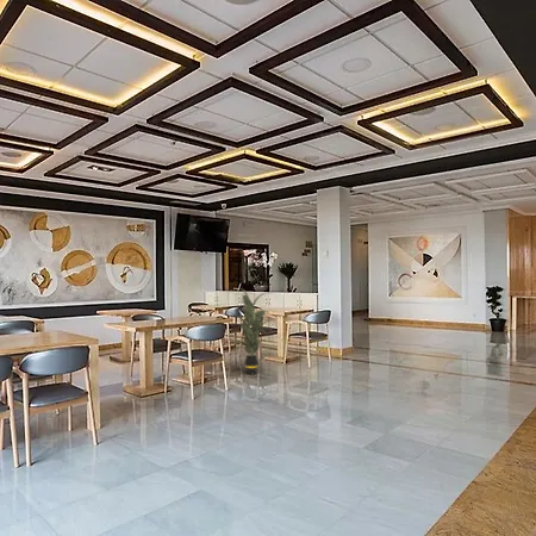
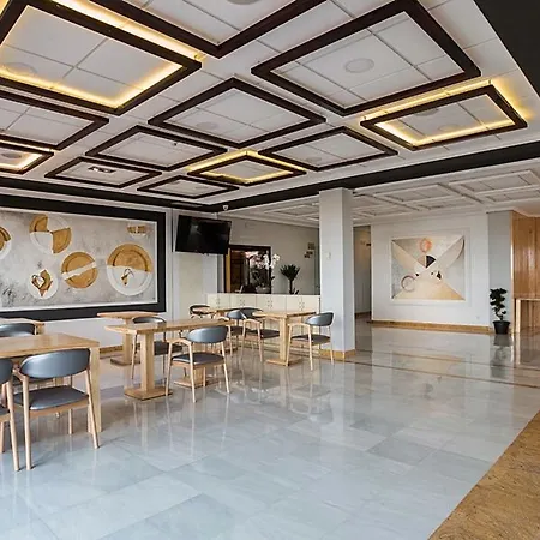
- indoor plant [226,287,273,376]
